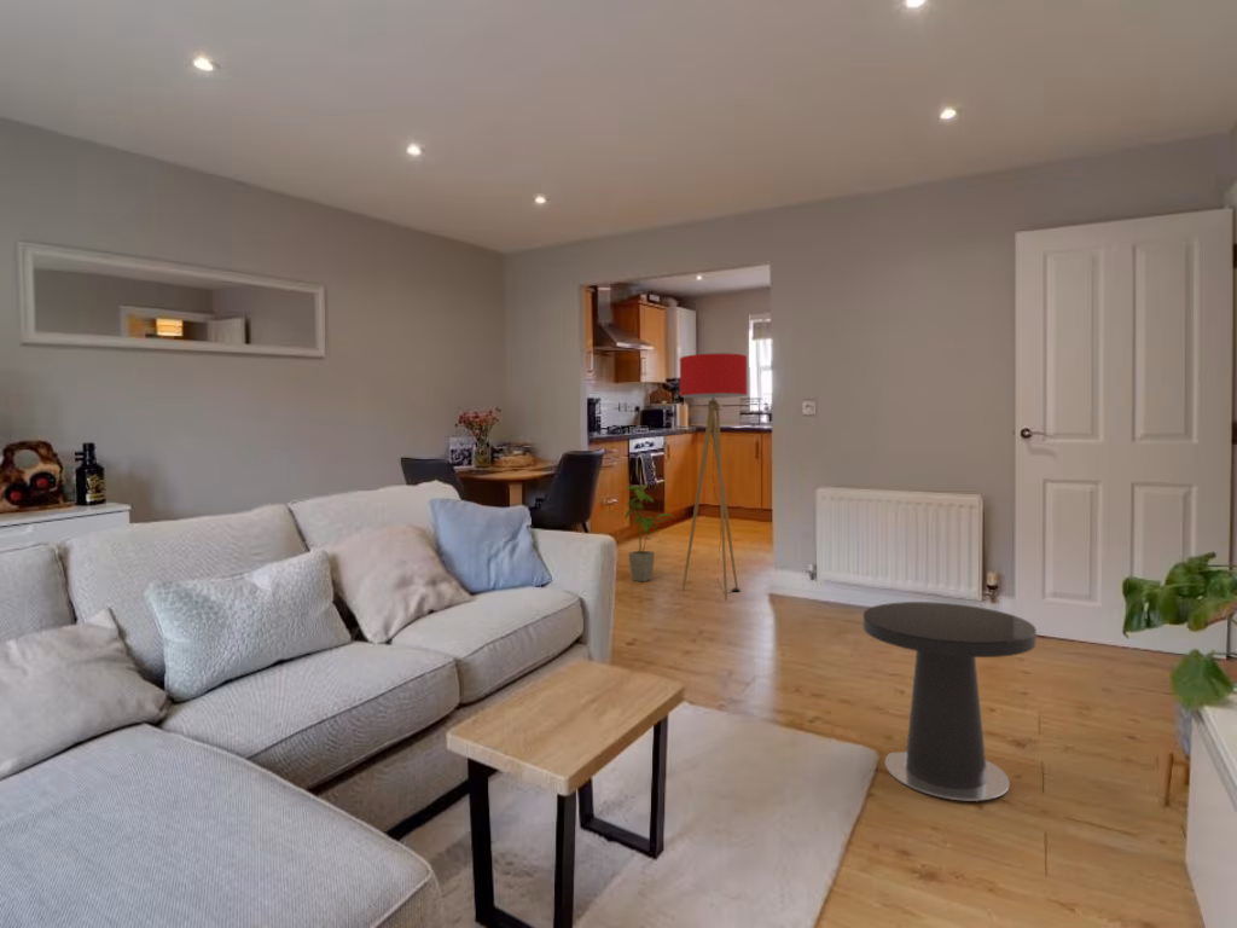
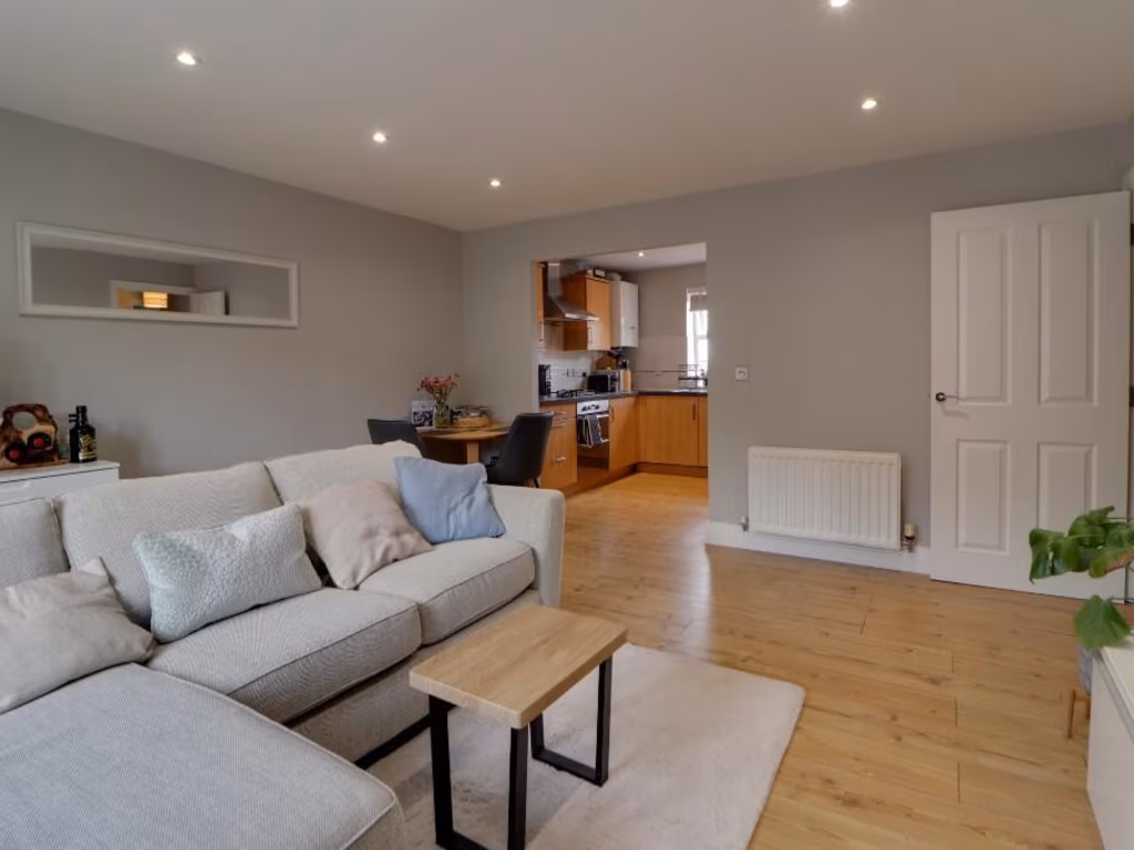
- house plant [623,483,676,582]
- floor lamp [679,353,748,602]
- side table [863,601,1038,802]
